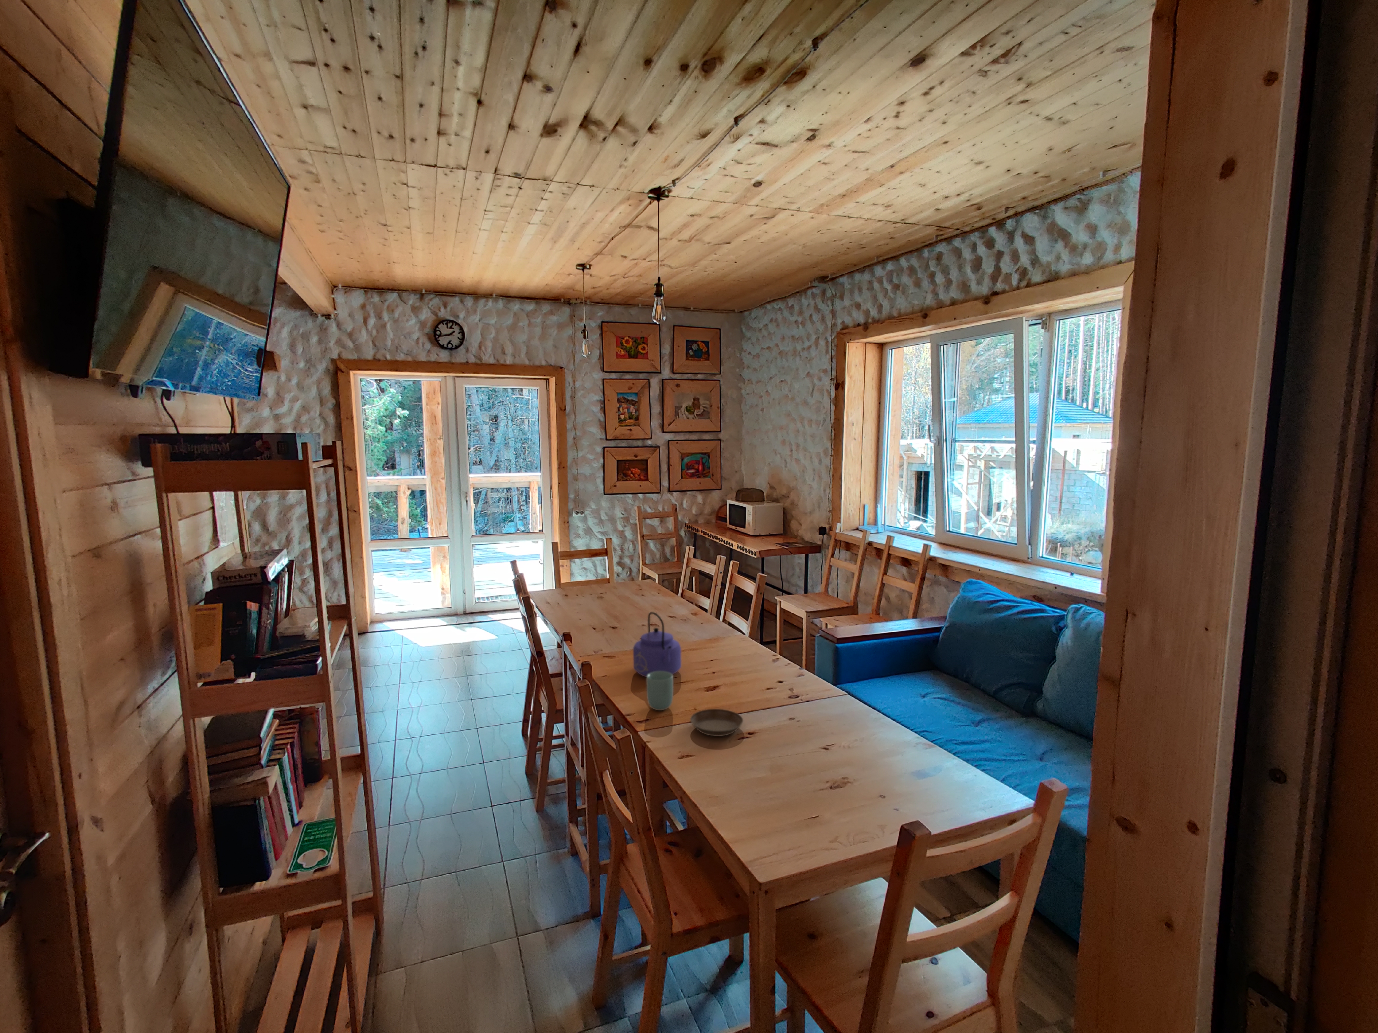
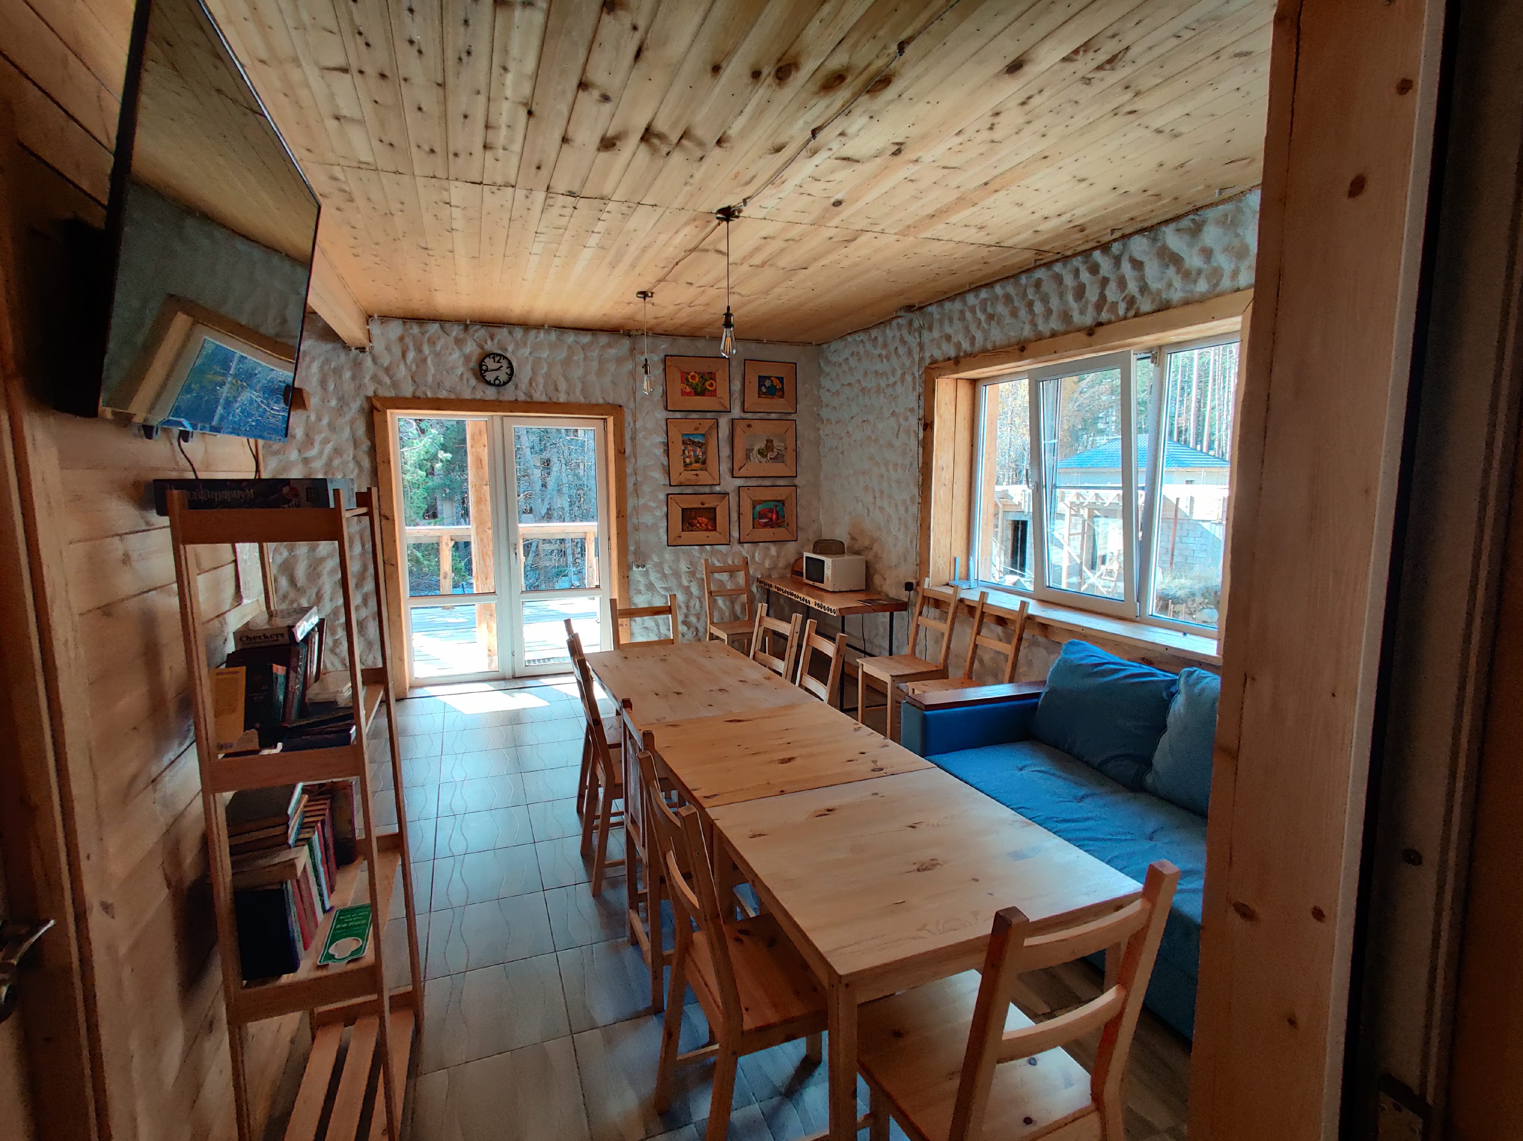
- kettle [633,612,681,677]
- cup [646,672,674,711]
- saucer [690,709,743,737]
